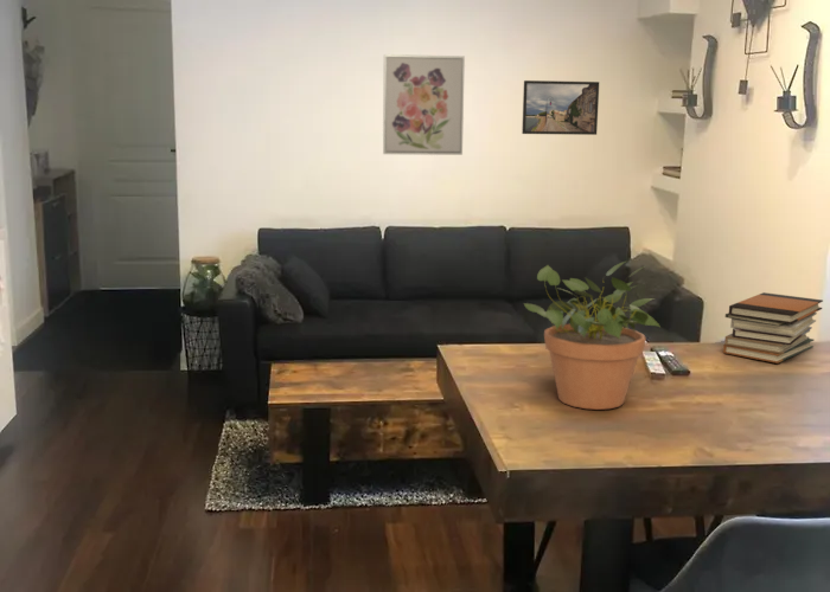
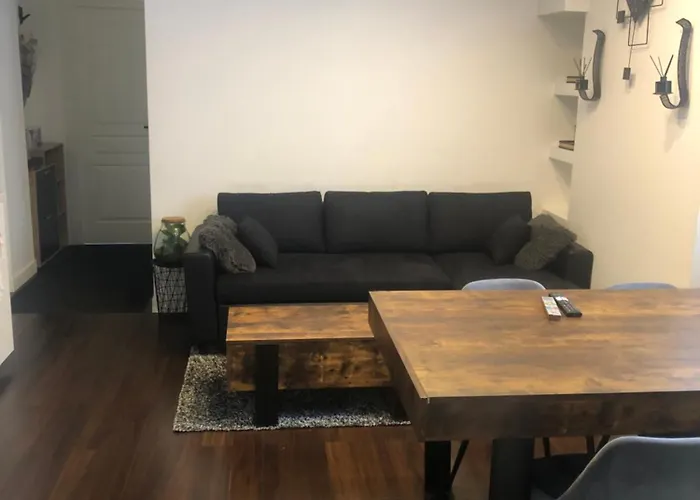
- book stack [722,291,824,365]
- wall art [382,53,466,156]
- potted plant [523,259,660,411]
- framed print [521,79,600,136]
